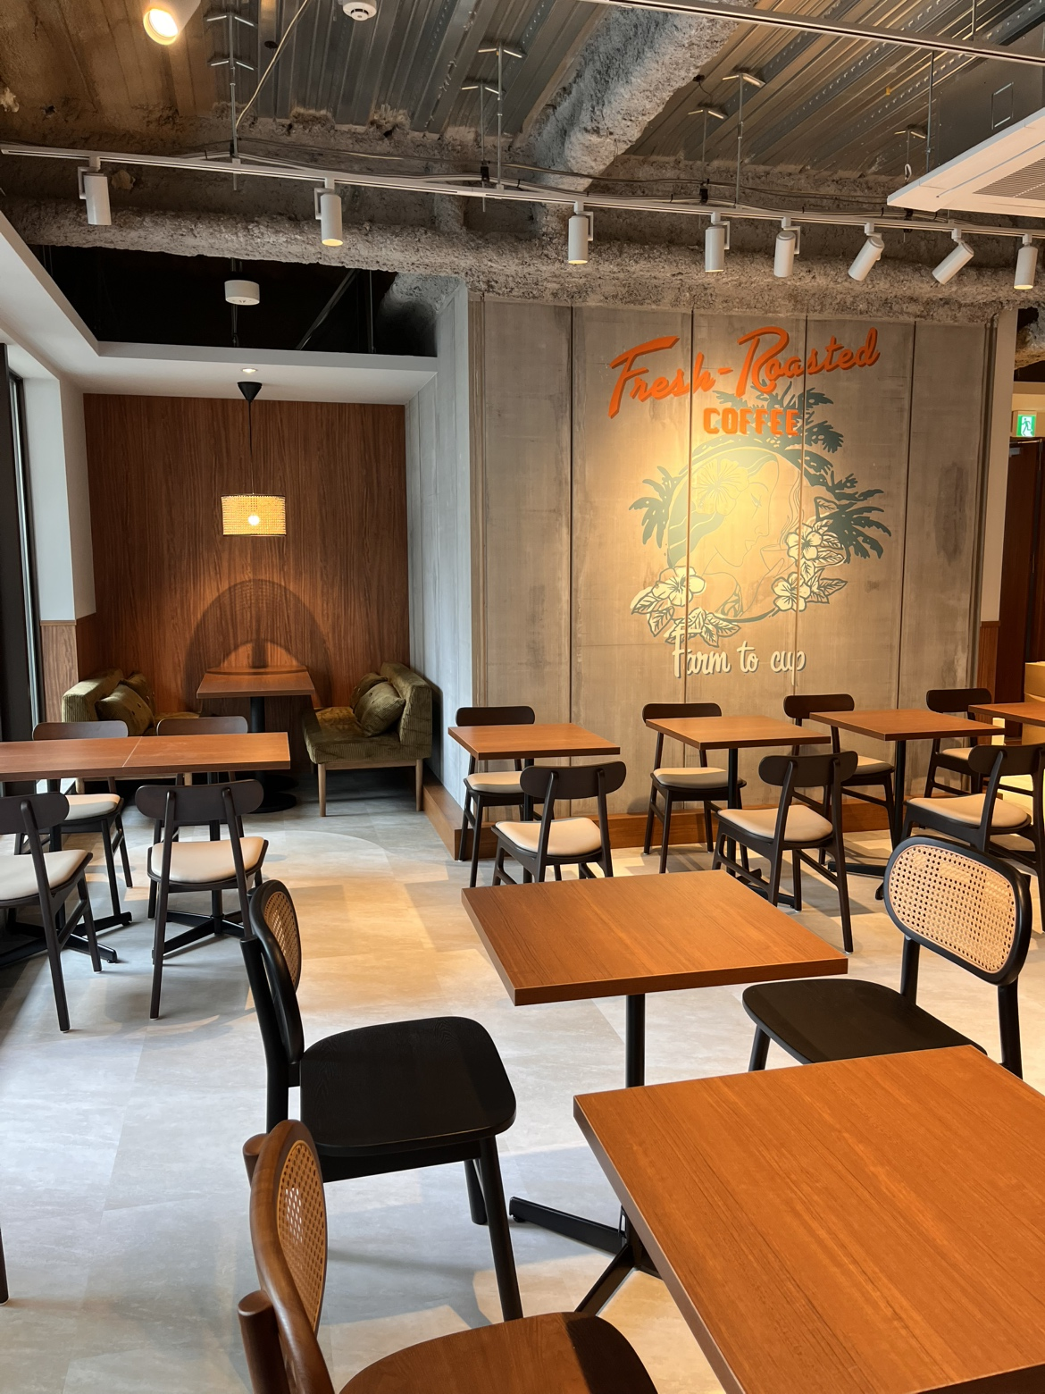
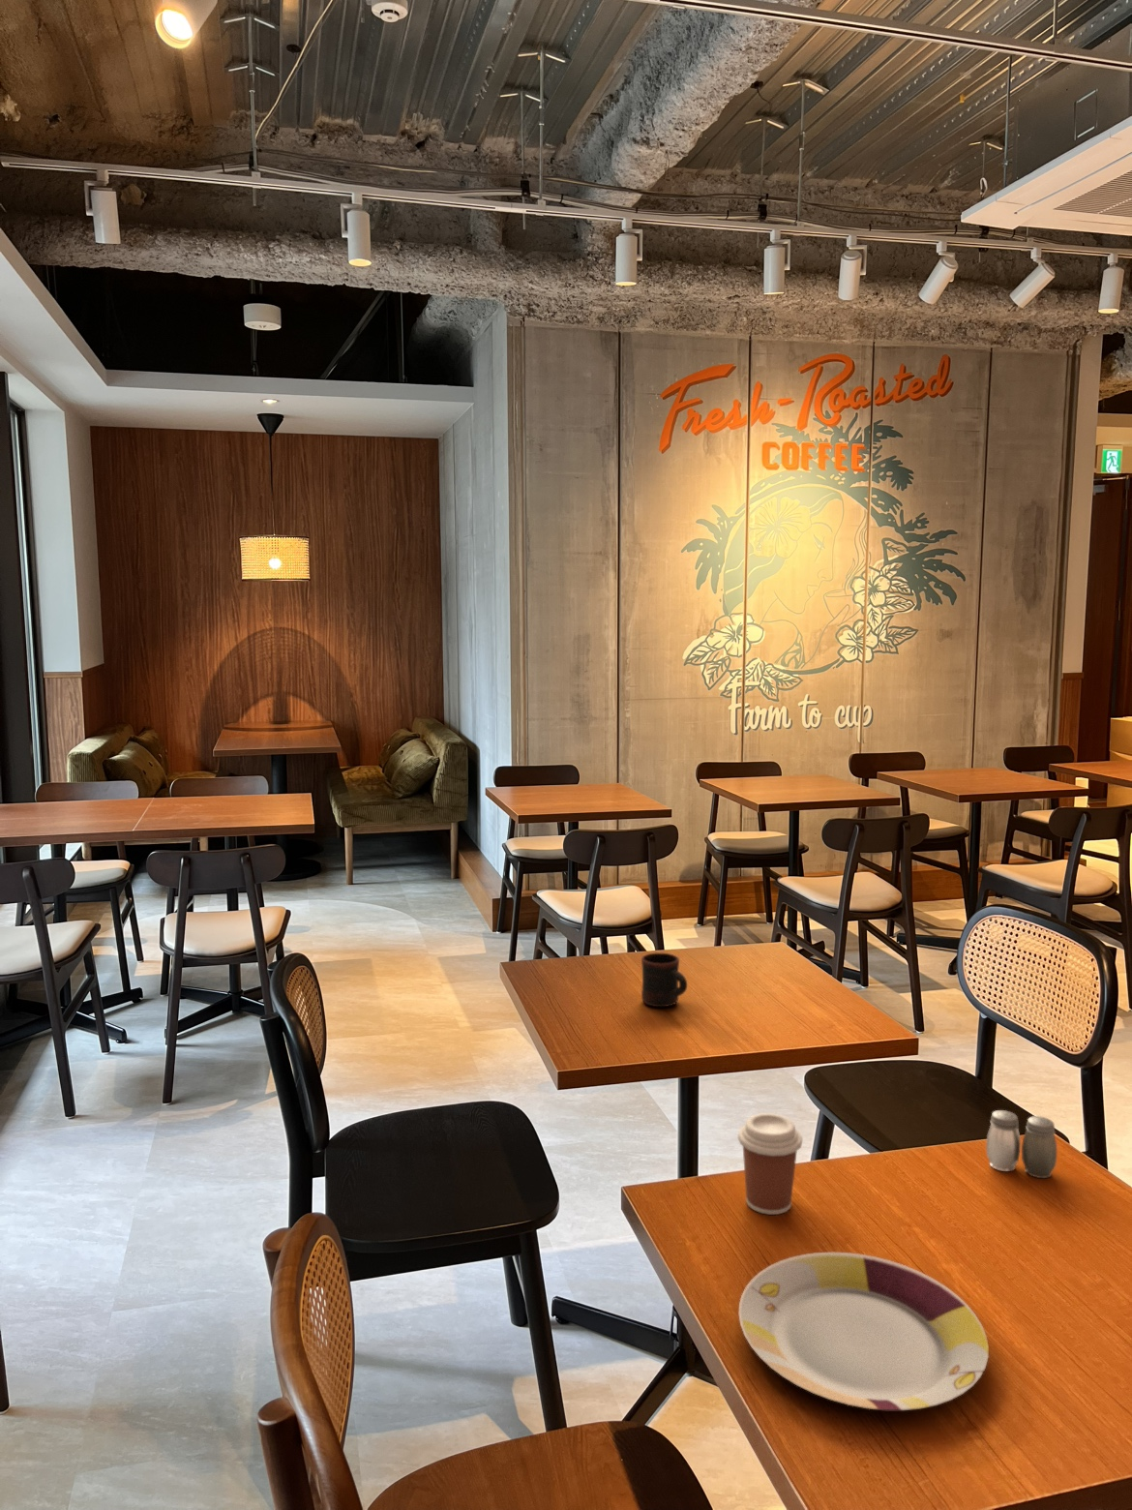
+ salt and pepper shaker [985,1109,1057,1179]
+ mug [641,952,688,1007]
+ plate [738,1252,989,1411]
+ coffee cup [737,1112,803,1216]
